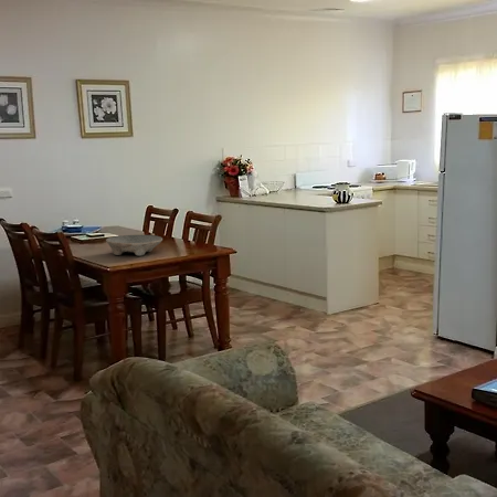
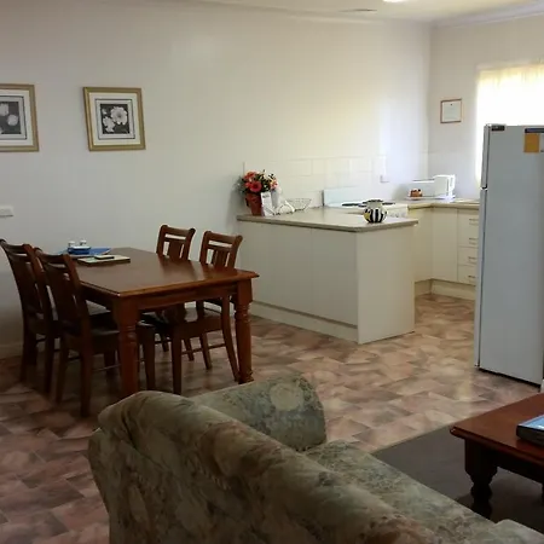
- bowl [105,234,163,256]
